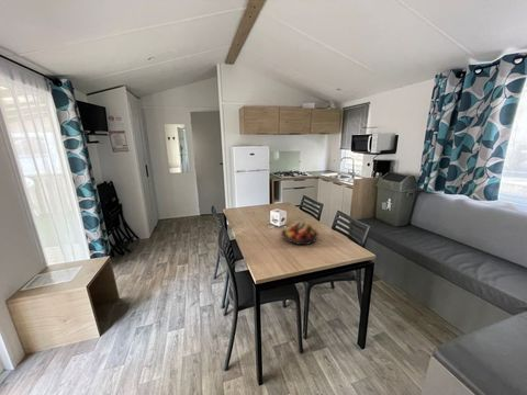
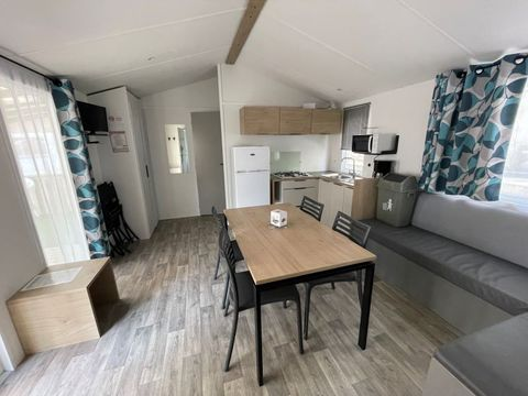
- fruit bowl [280,219,319,246]
